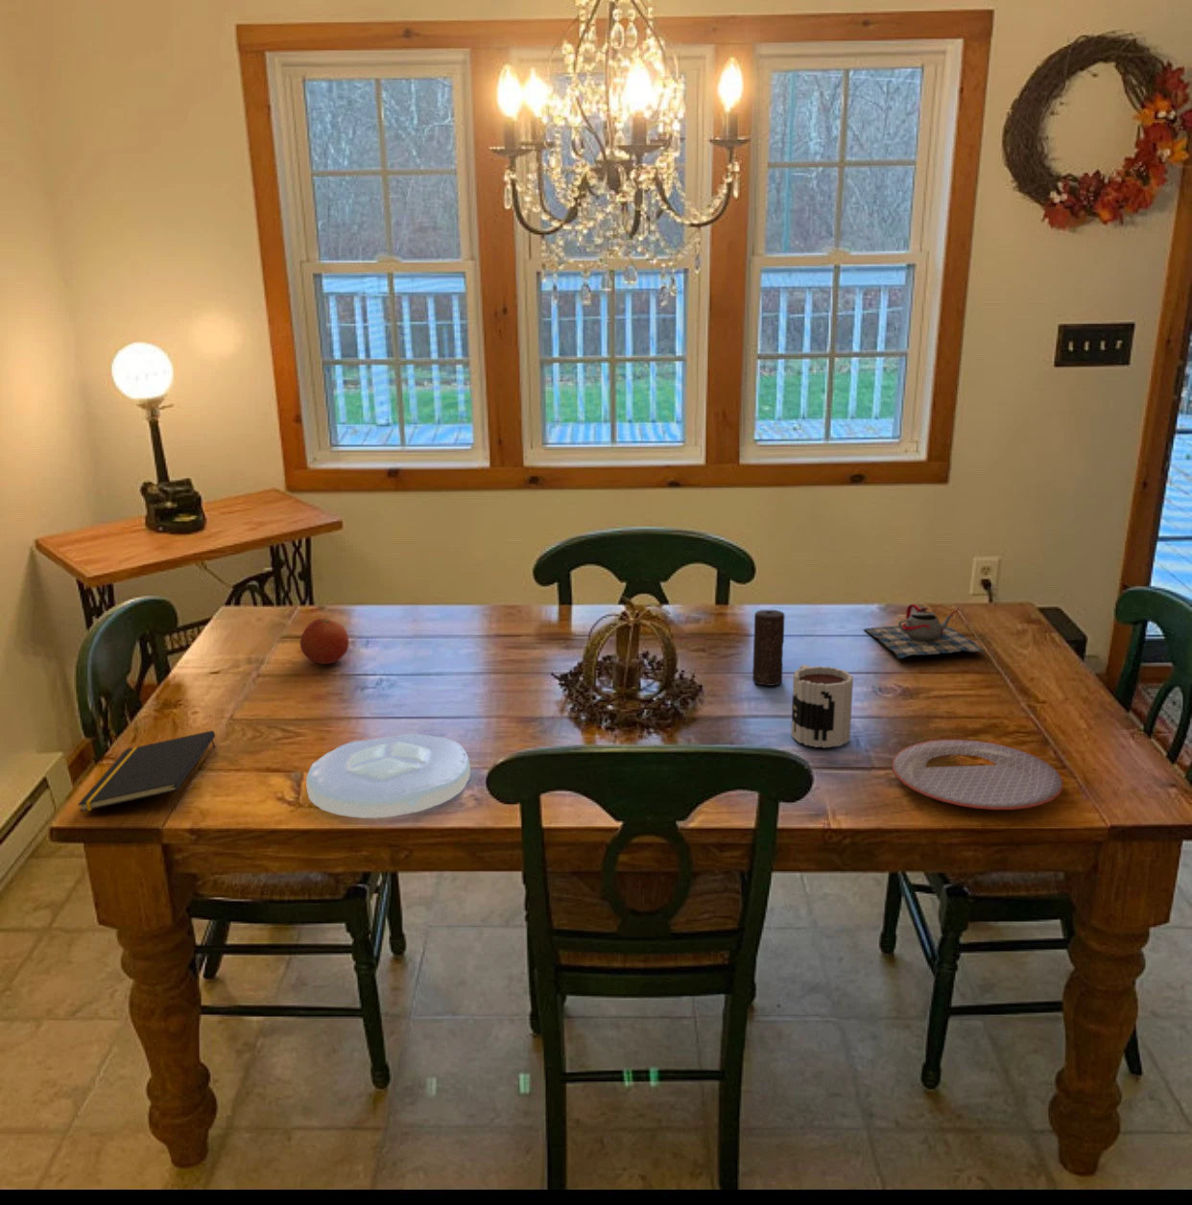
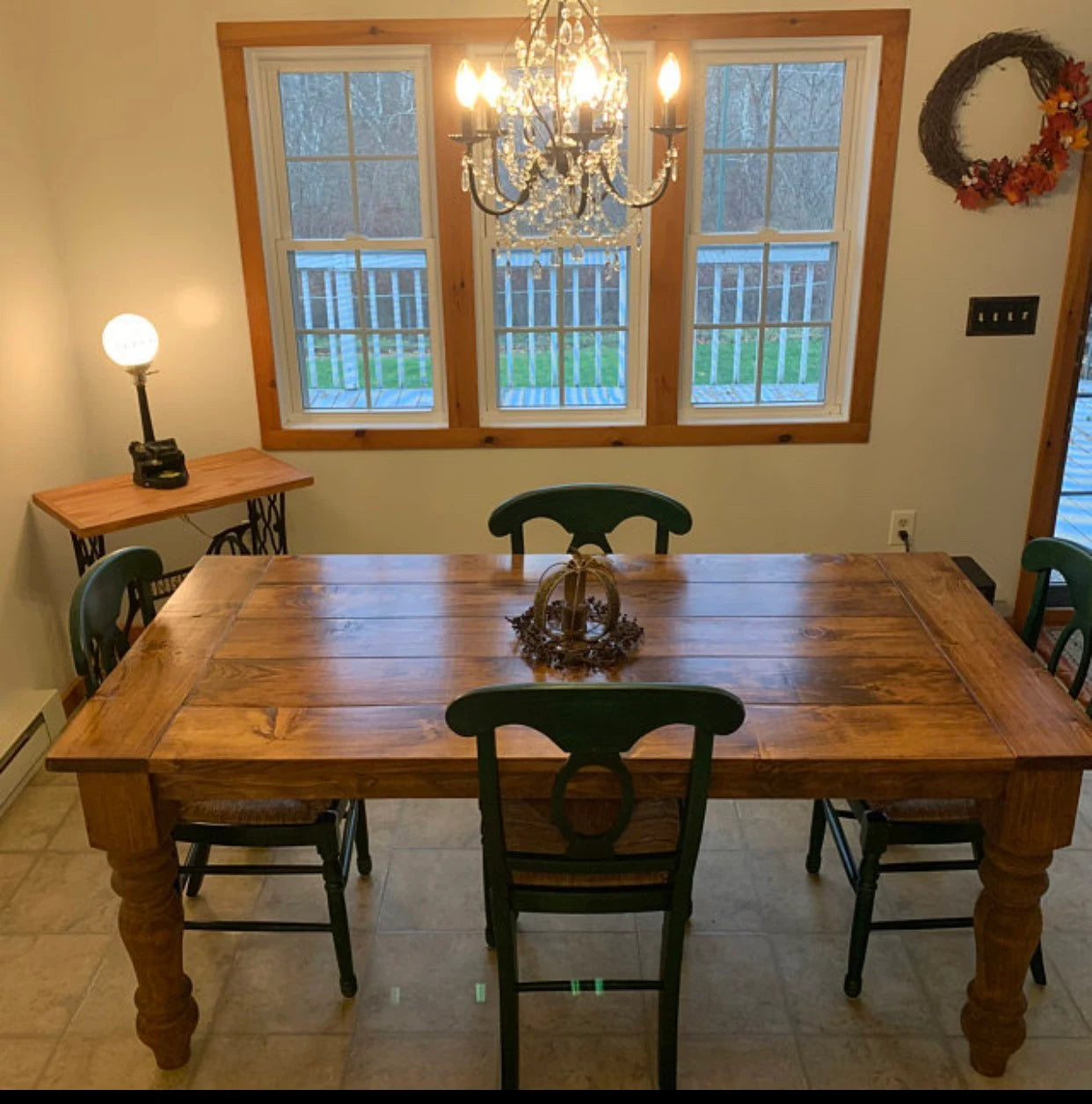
- notepad [76,729,216,812]
- mug [790,664,855,749]
- candle [751,609,786,687]
- teapot [862,604,986,660]
- plate [306,732,472,820]
- plate [891,739,1064,811]
- fruit [299,617,350,665]
